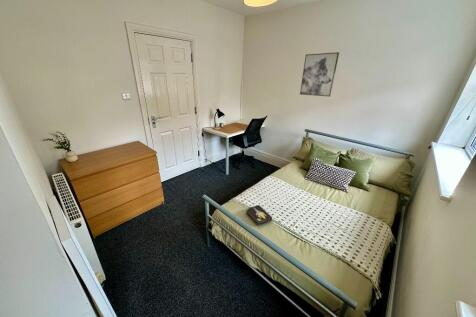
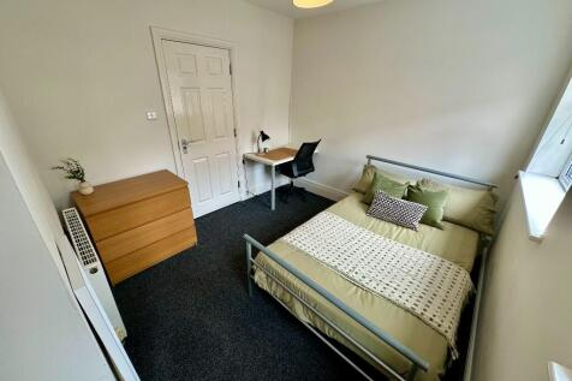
- wall art [299,51,340,97]
- hardback book [245,204,273,226]
